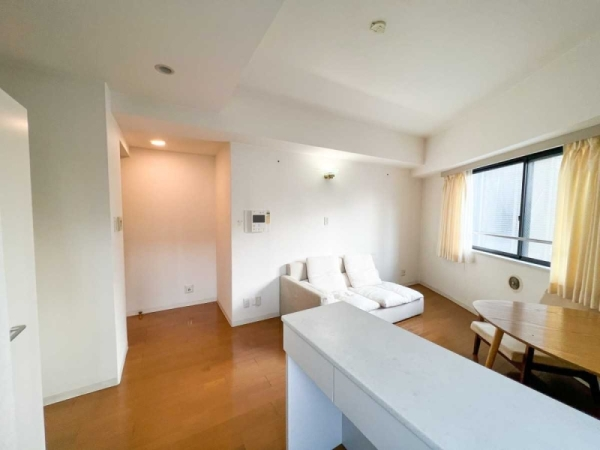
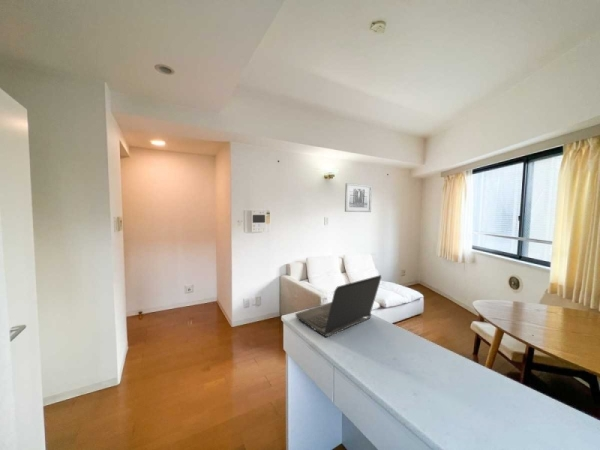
+ laptop computer [294,274,382,338]
+ wall art [344,182,373,213]
